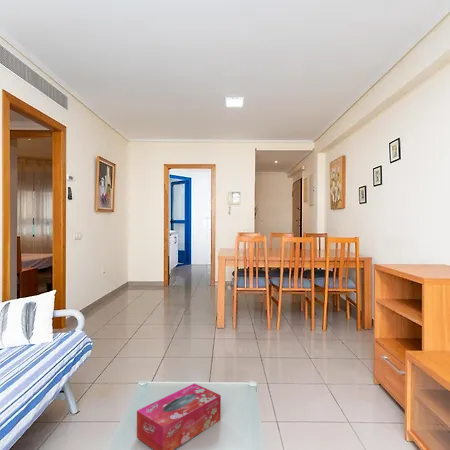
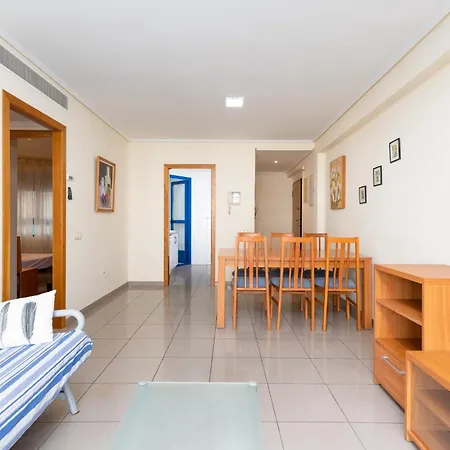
- tissue box [136,383,222,450]
